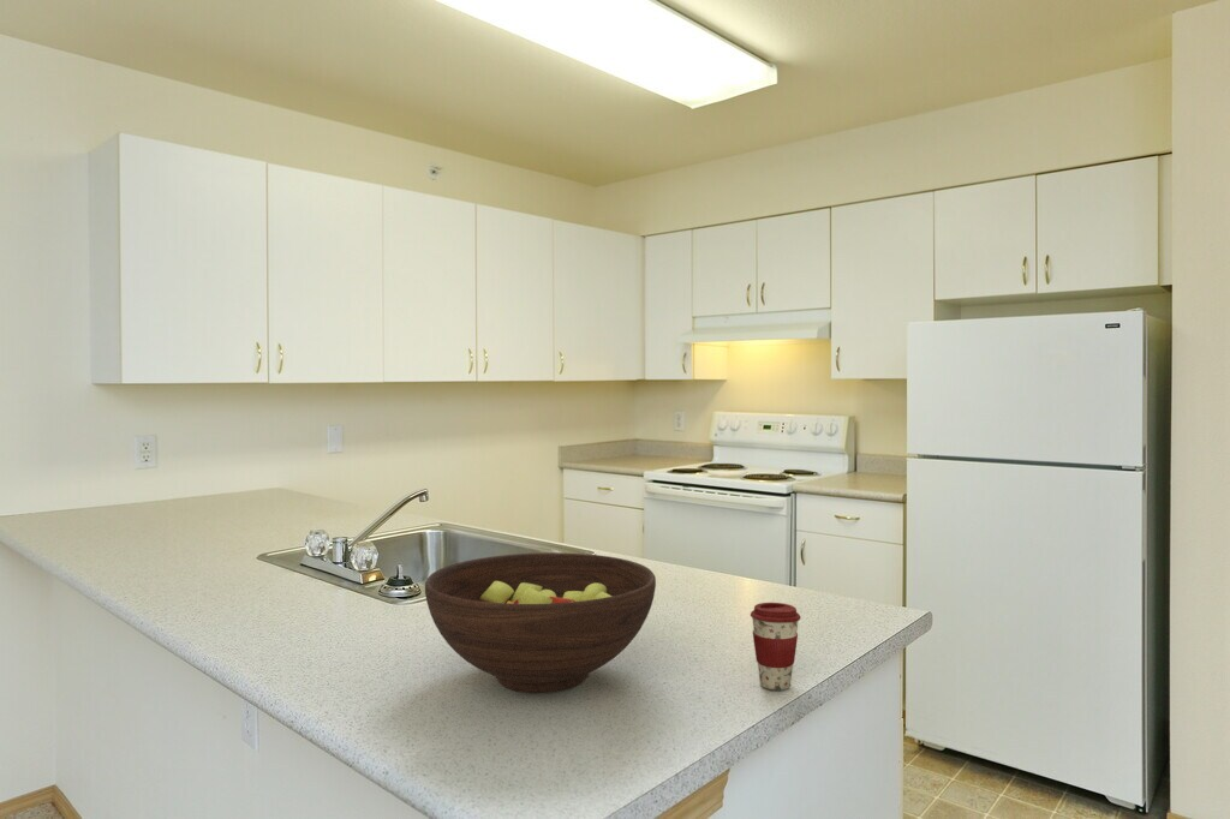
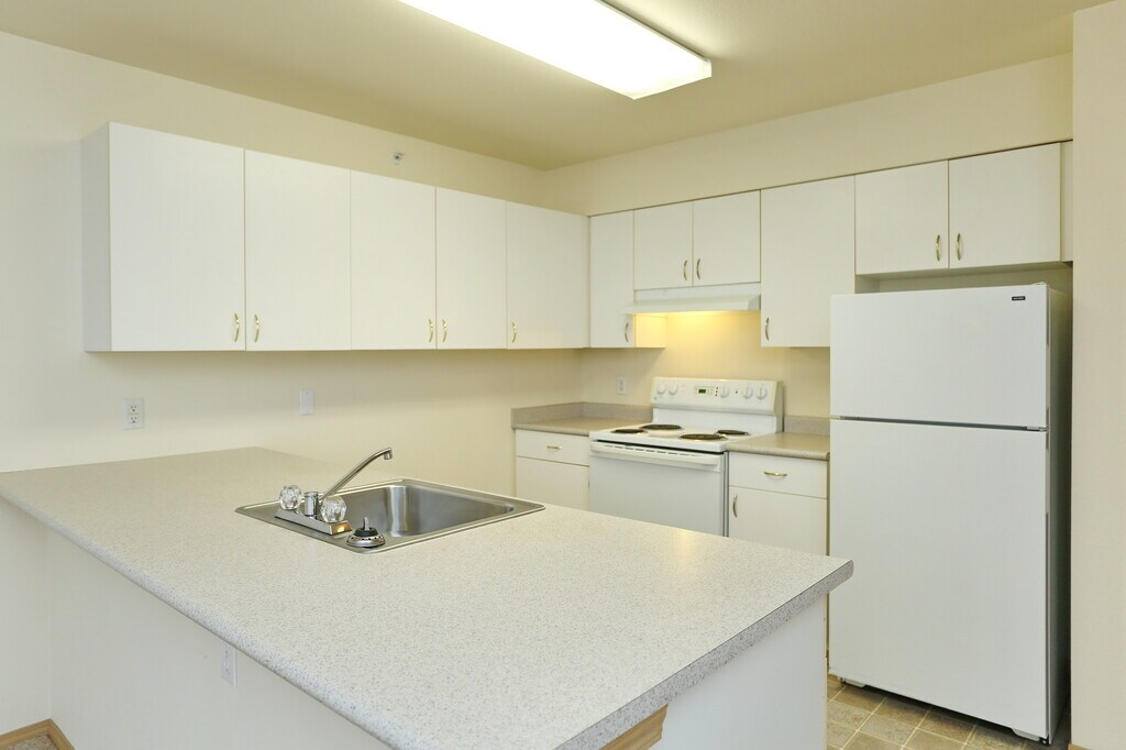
- coffee cup [750,602,801,692]
- fruit bowl [424,551,657,694]
